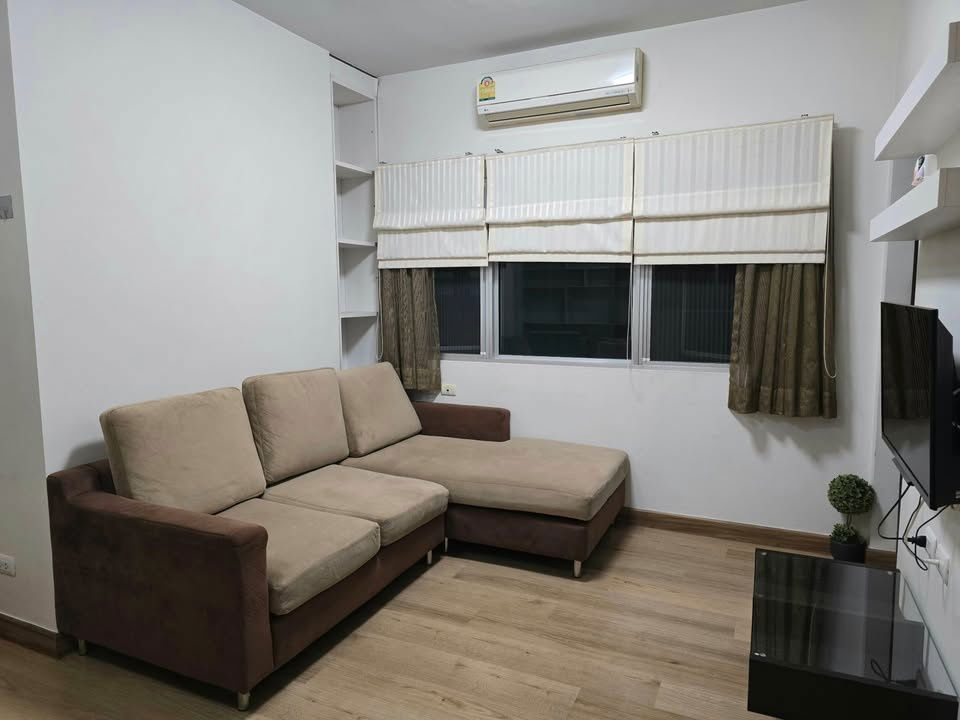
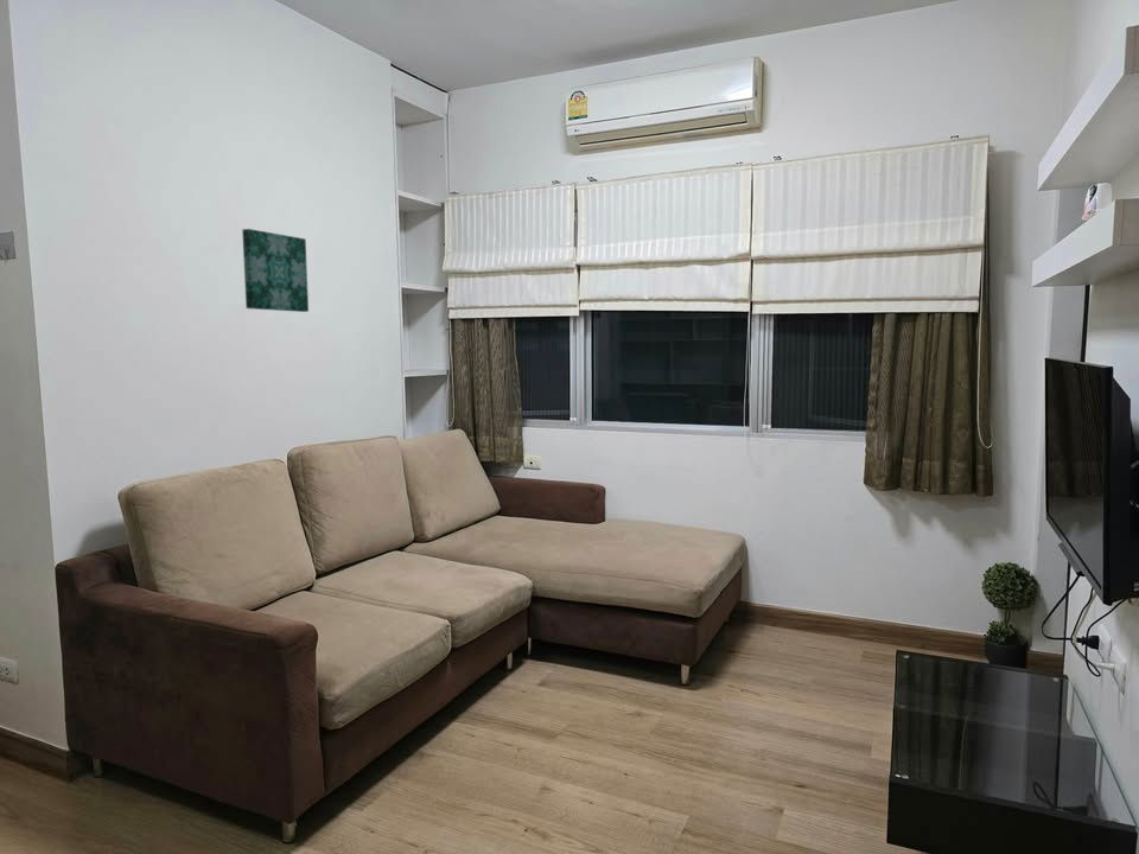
+ wall art [241,228,310,313]
